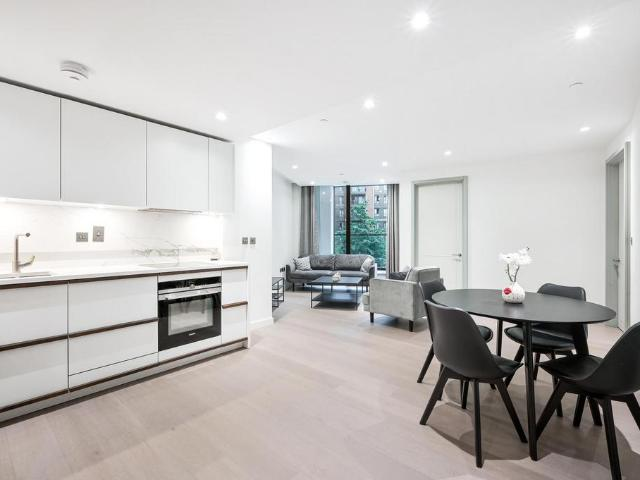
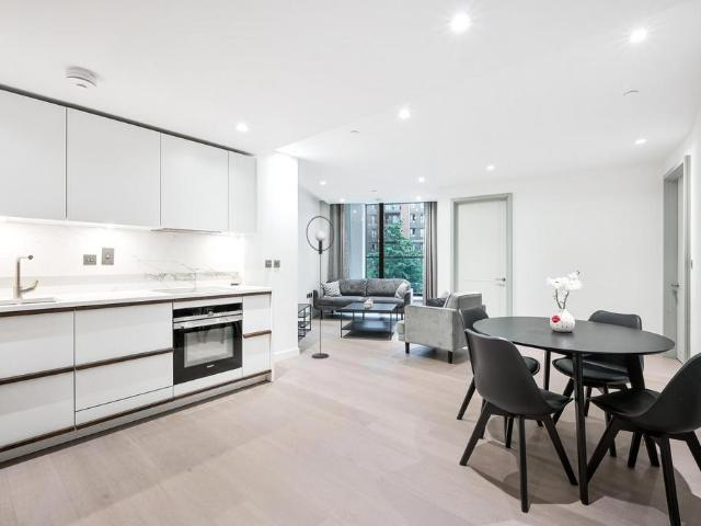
+ floor lamp [306,215,335,359]
